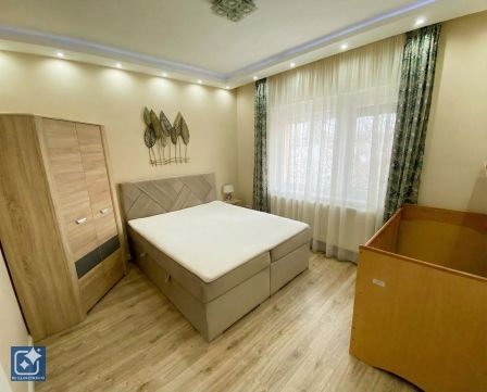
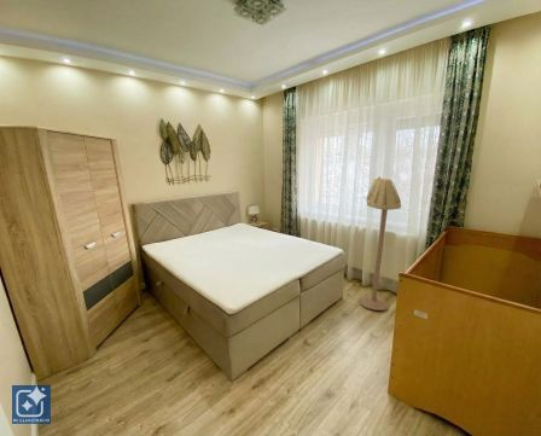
+ floor lamp [357,175,402,312]
